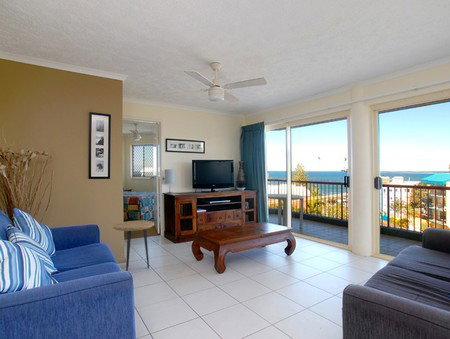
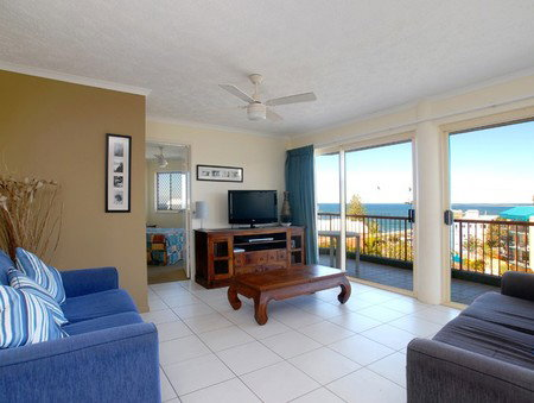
- side table [112,220,155,272]
